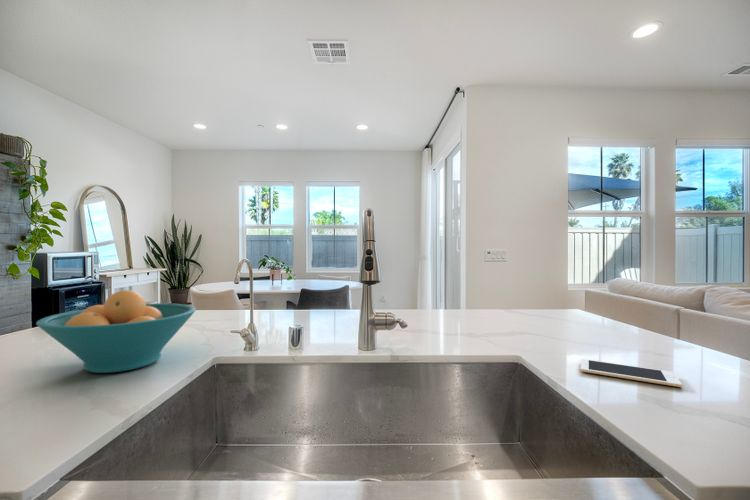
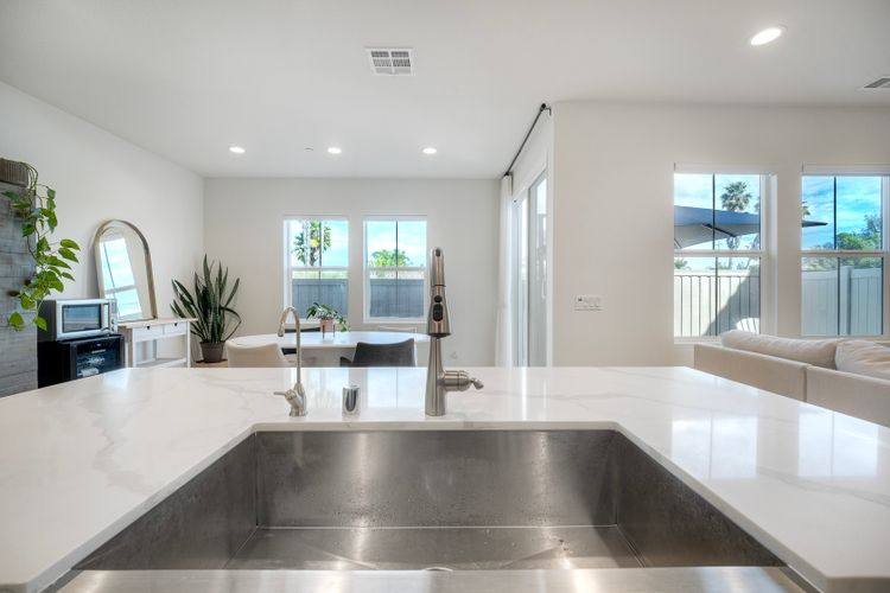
- fruit bowl [35,289,197,374]
- cell phone [580,358,683,388]
